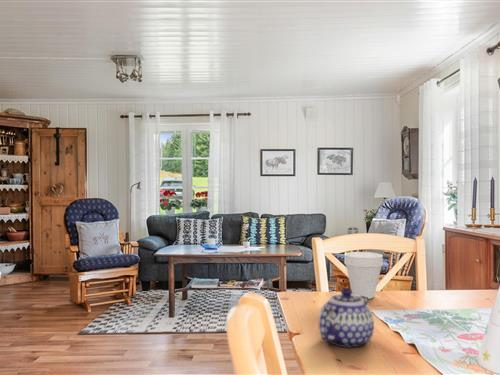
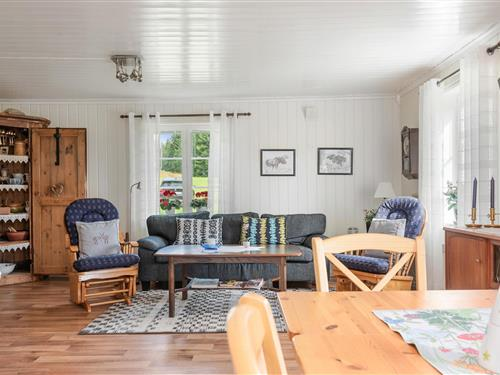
- cup [343,251,384,300]
- teapot [318,286,375,348]
